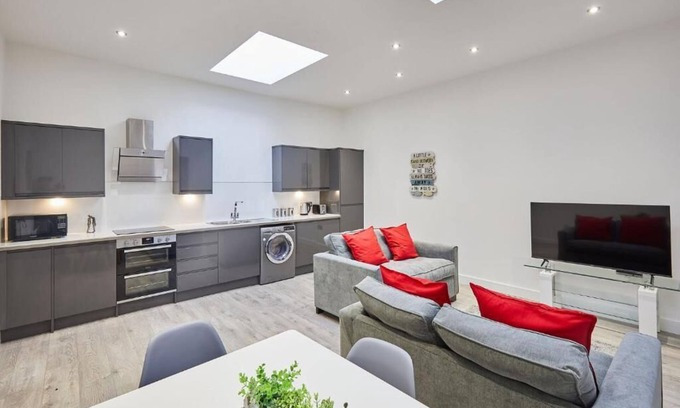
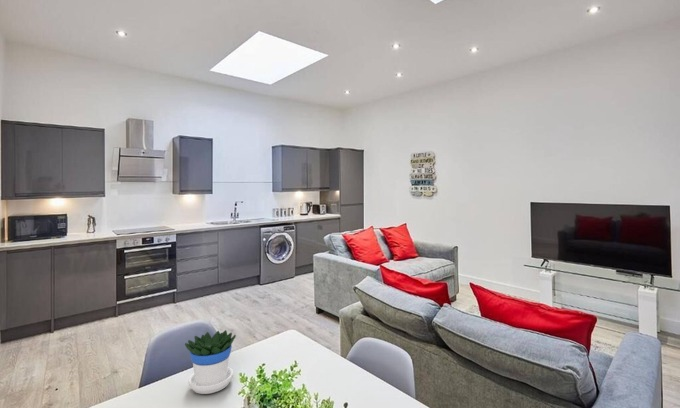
+ flowerpot [184,329,237,395]
